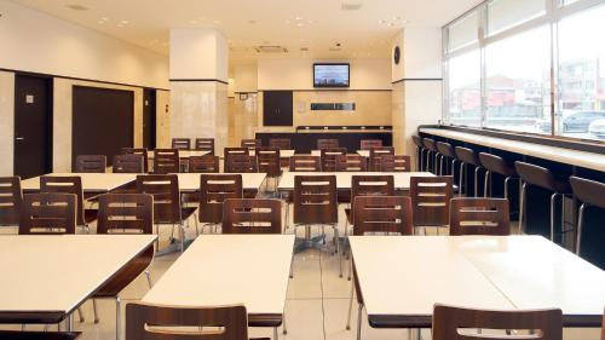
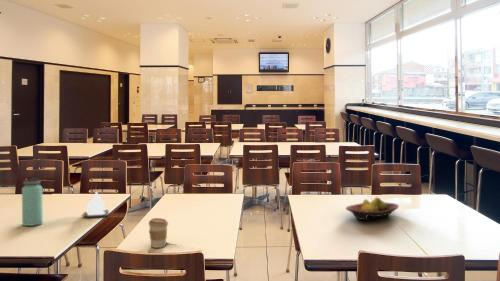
+ fruit bowl [345,197,400,221]
+ bottle [21,178,44,227]
+ coffee cup [148,217,169,249]
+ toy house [83,191,110,218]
